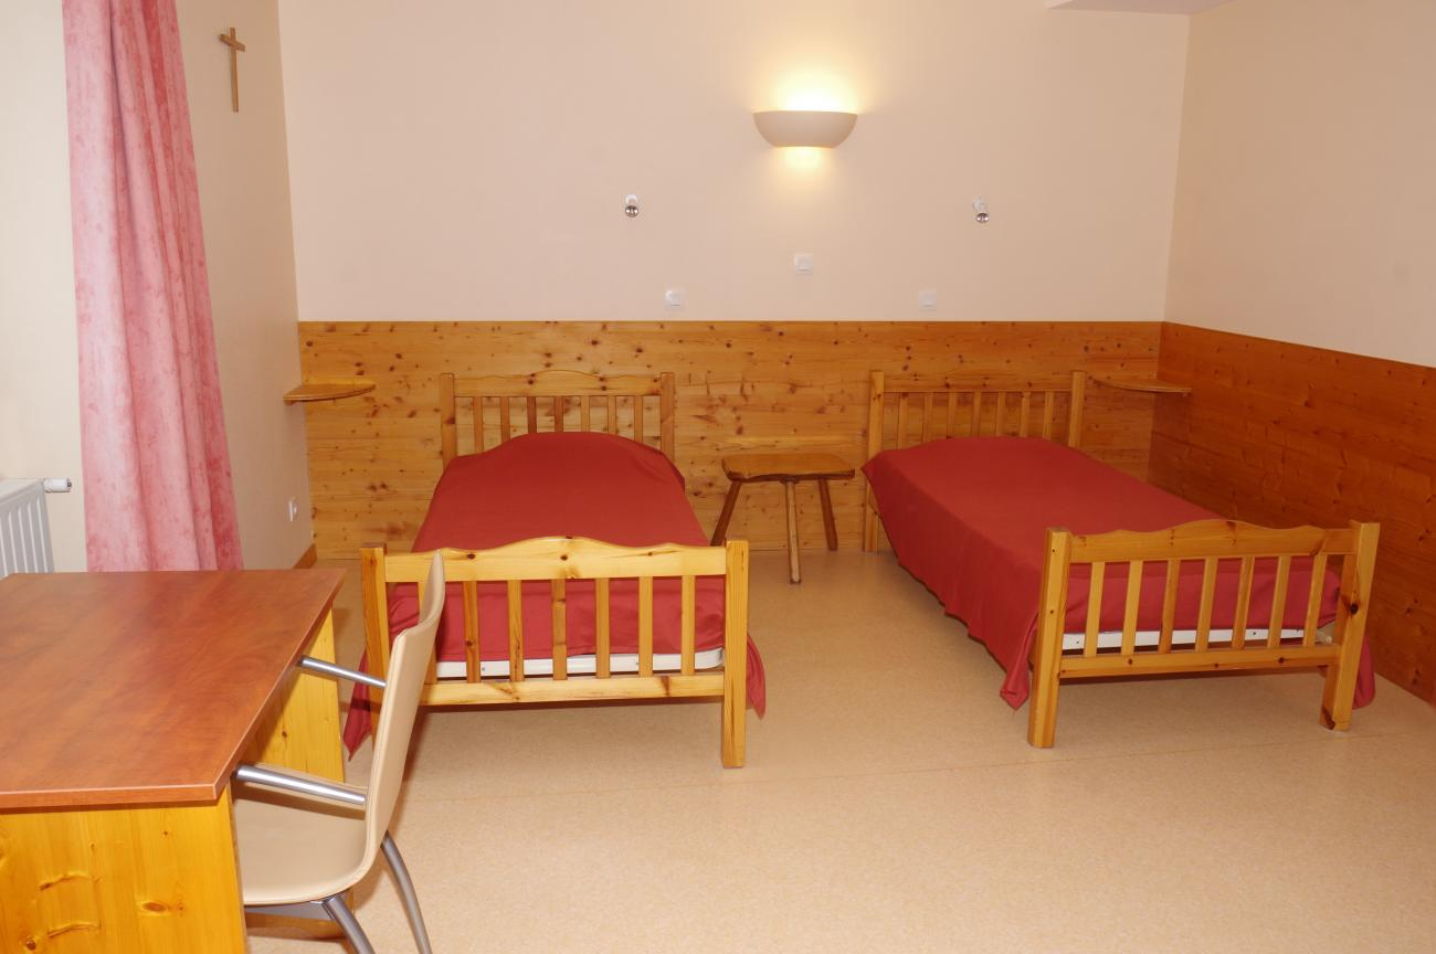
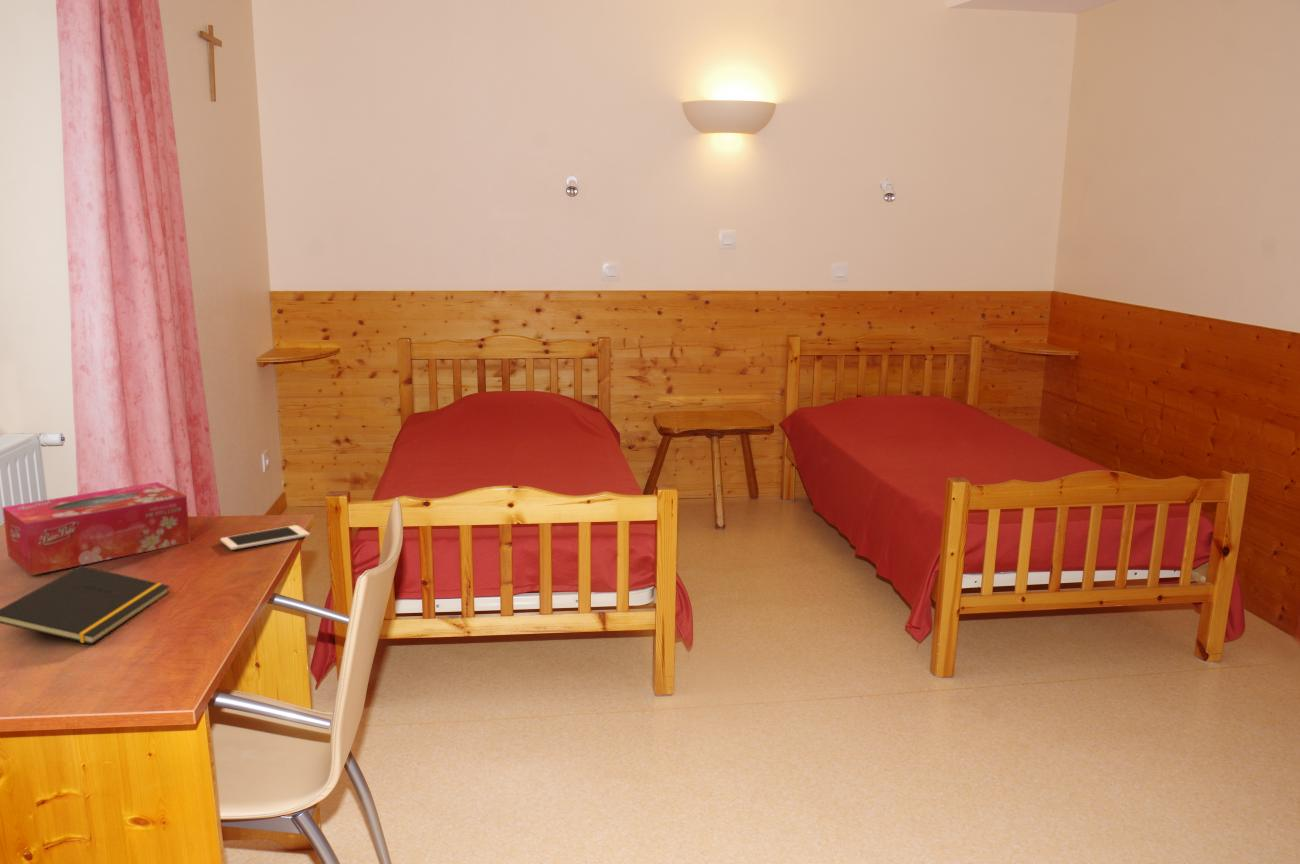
+ cell phone [219,524,311,551]
+ notepad [0,565,170,645]
+ tissue box [1,481,191,576]
